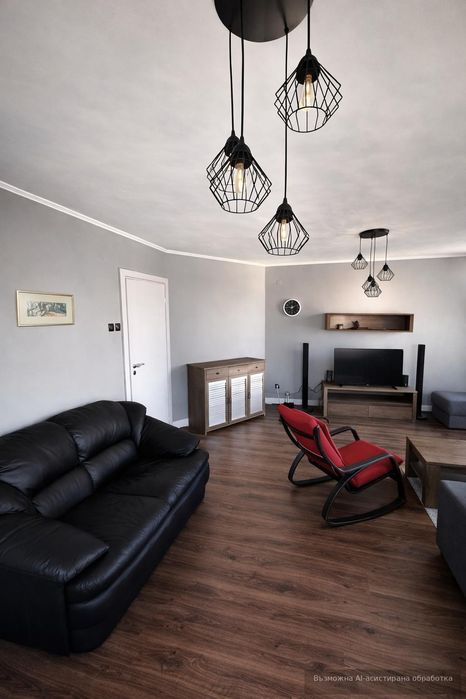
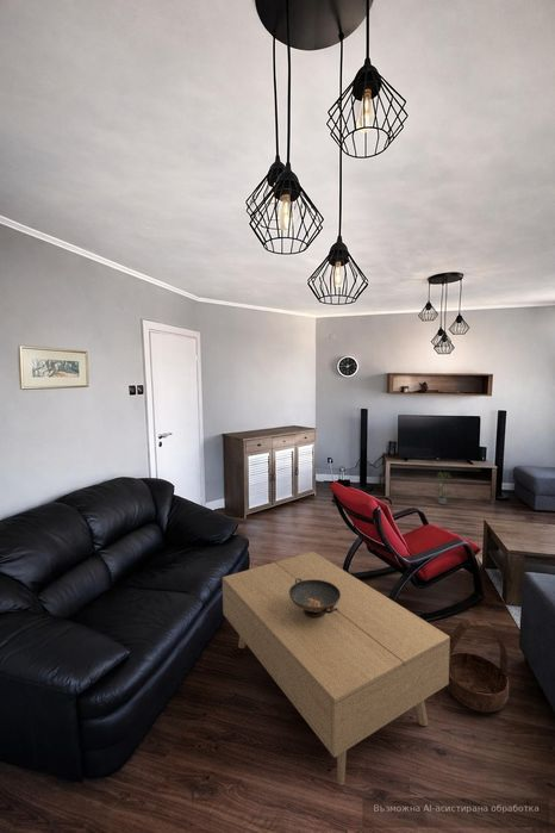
+ coffee table [222,551,450,787]
+ decorative bowl [289,578,341,618]
+ potted plant [432,471,454,505]
+ basket [445,617,510,714]
